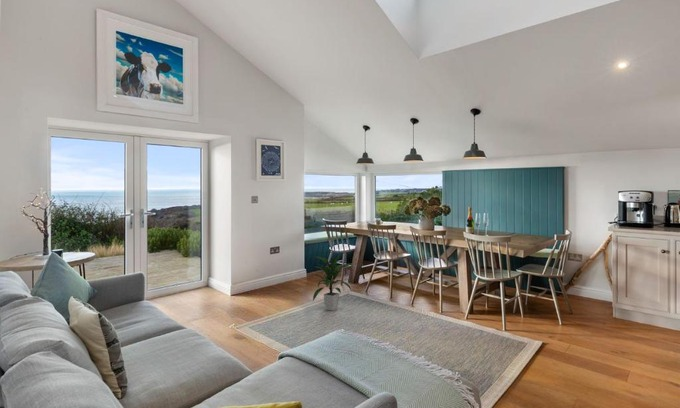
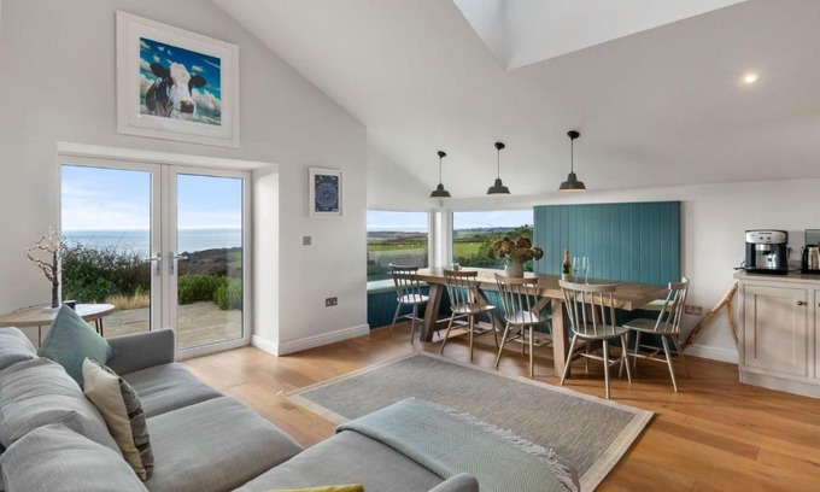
- indoor plant [312,253,353,312]
